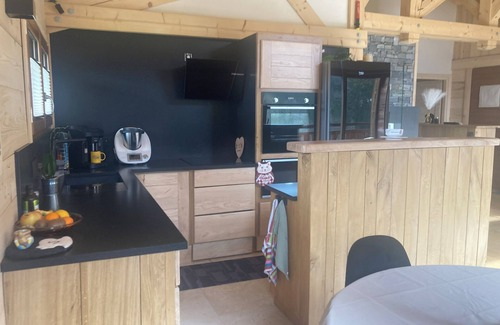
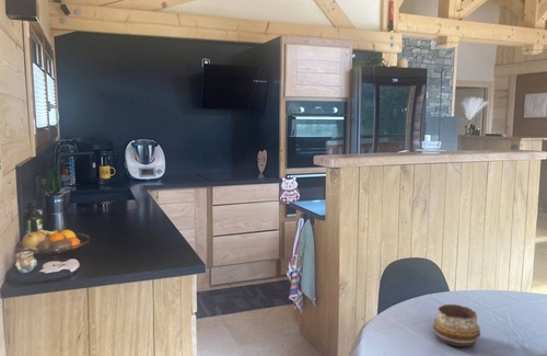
+ decorative bowl [432,303,481,347]
